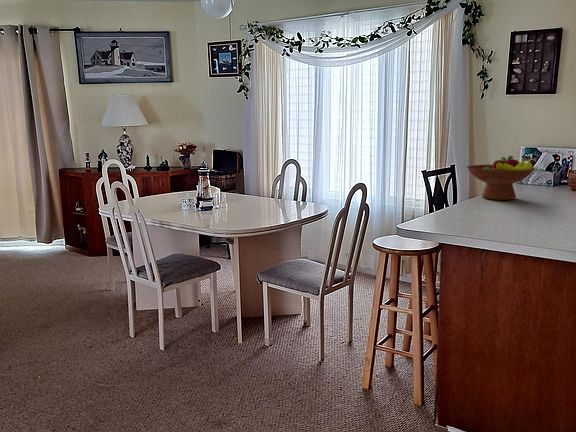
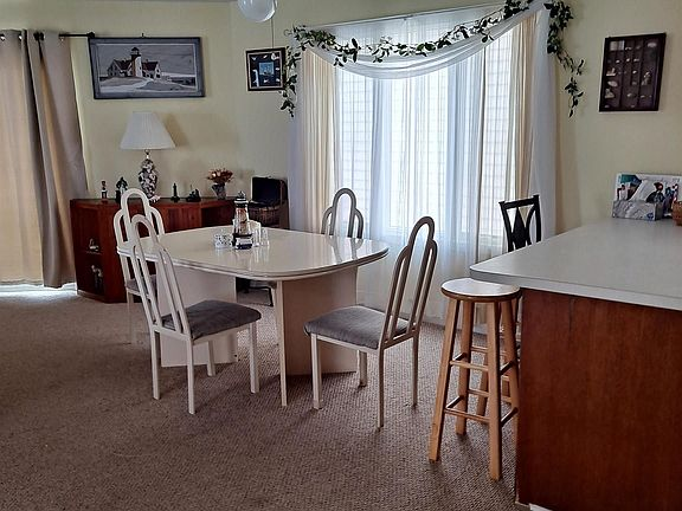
- fruit bowl [466,154,537,201]
